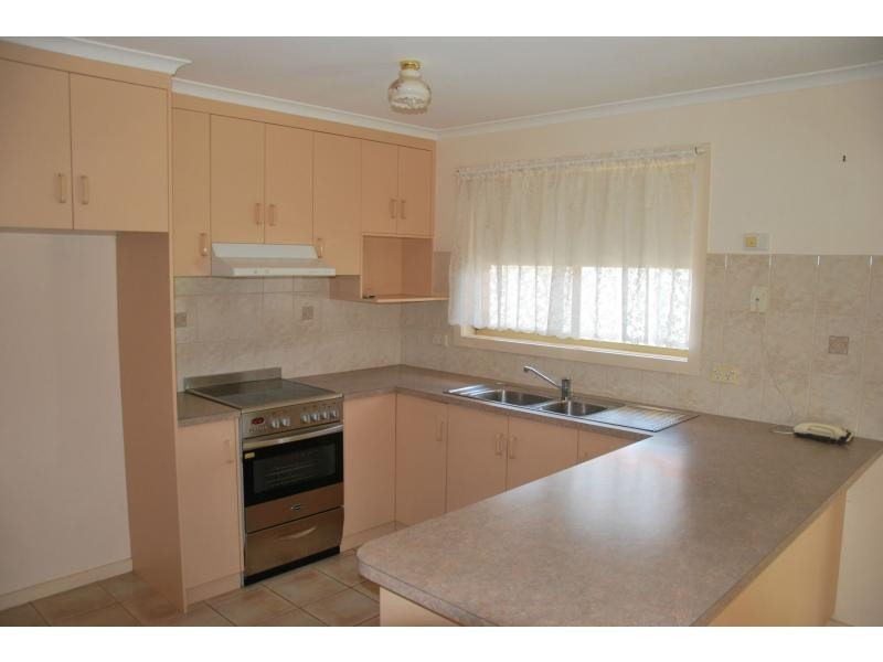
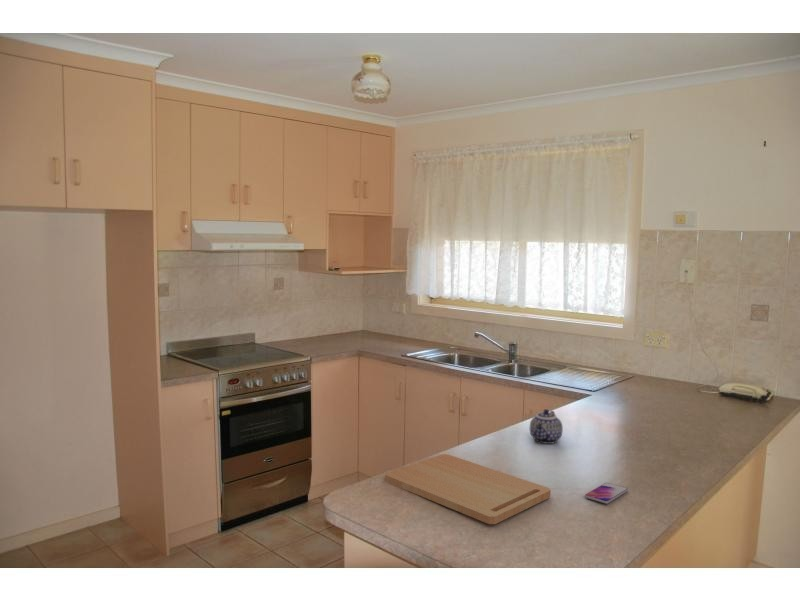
+ cutting board [384,453,552,525]
+ smartphone [584,482,629,505]
+ teapot [529,408,564,445]
